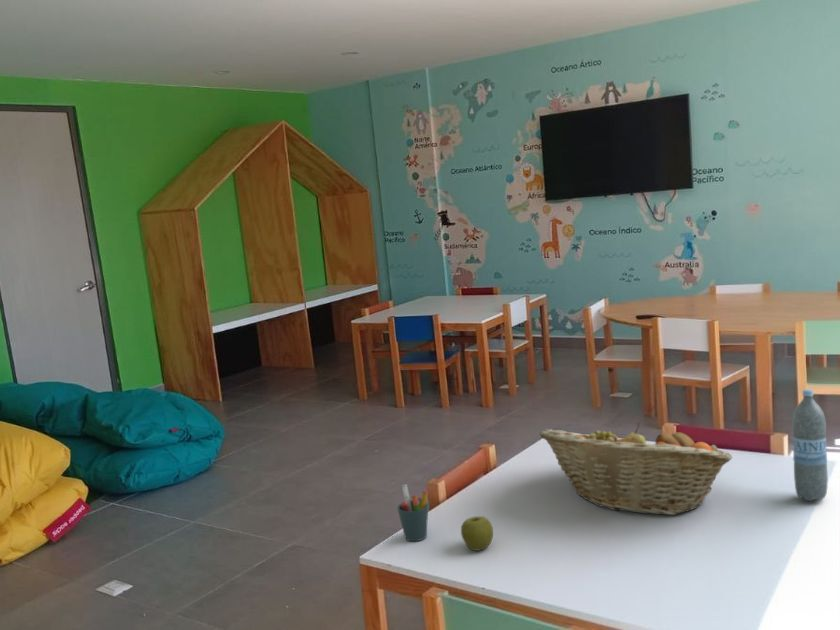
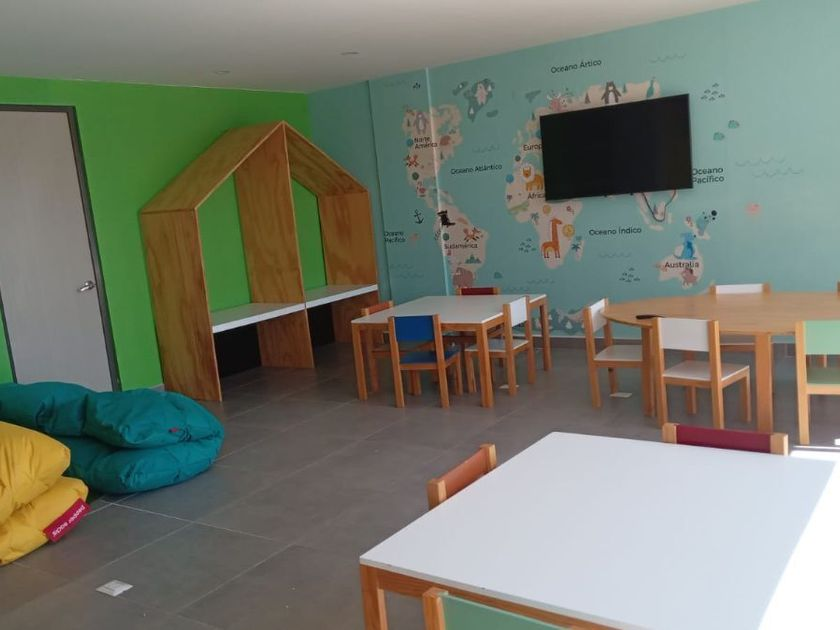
- pen holder [396,483,429,542]
- fruit basket [539,421,733,516]
- apple [460,515,494,552]
- water bottle [791,388,829,502]
